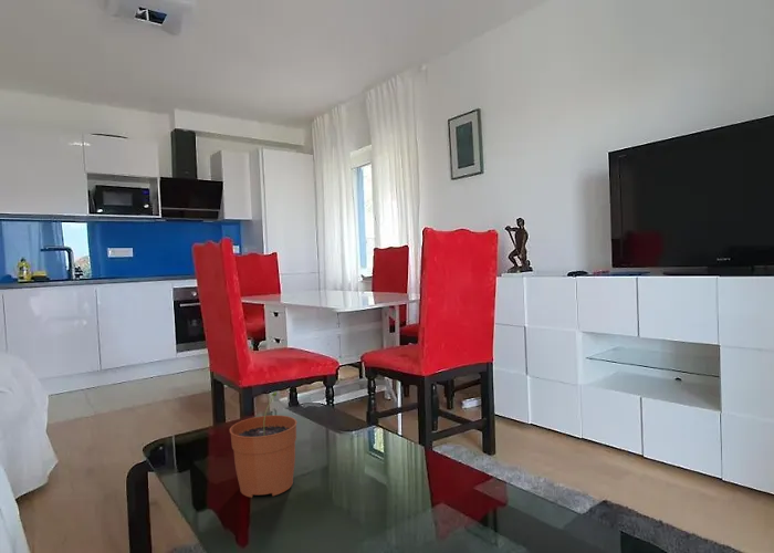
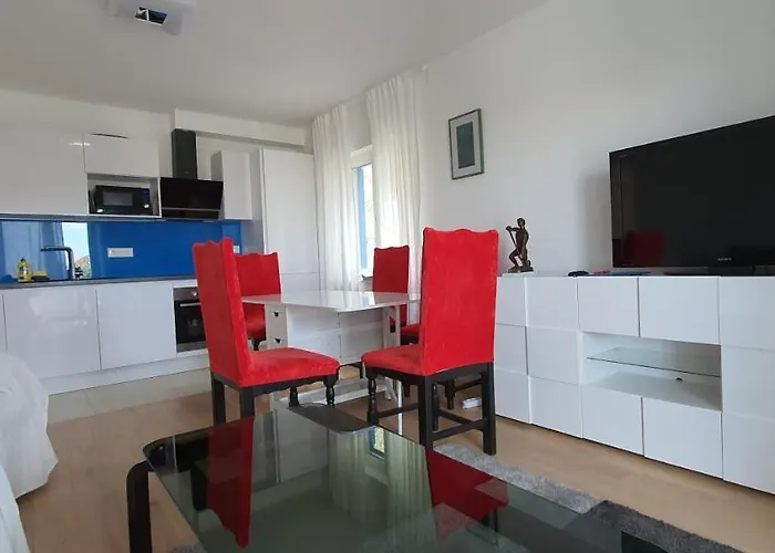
- plant pot [229,390,299,499]
